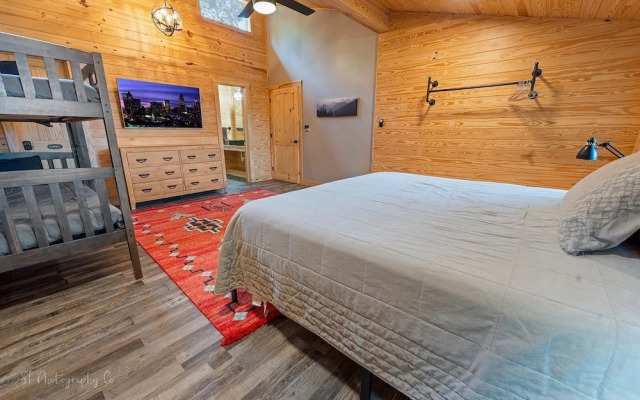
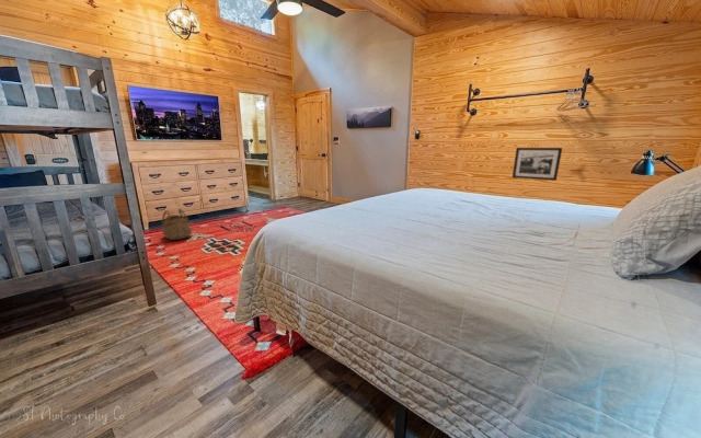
+ basket [161,207,193,241]
+ picture frame [512,147,563,182]
